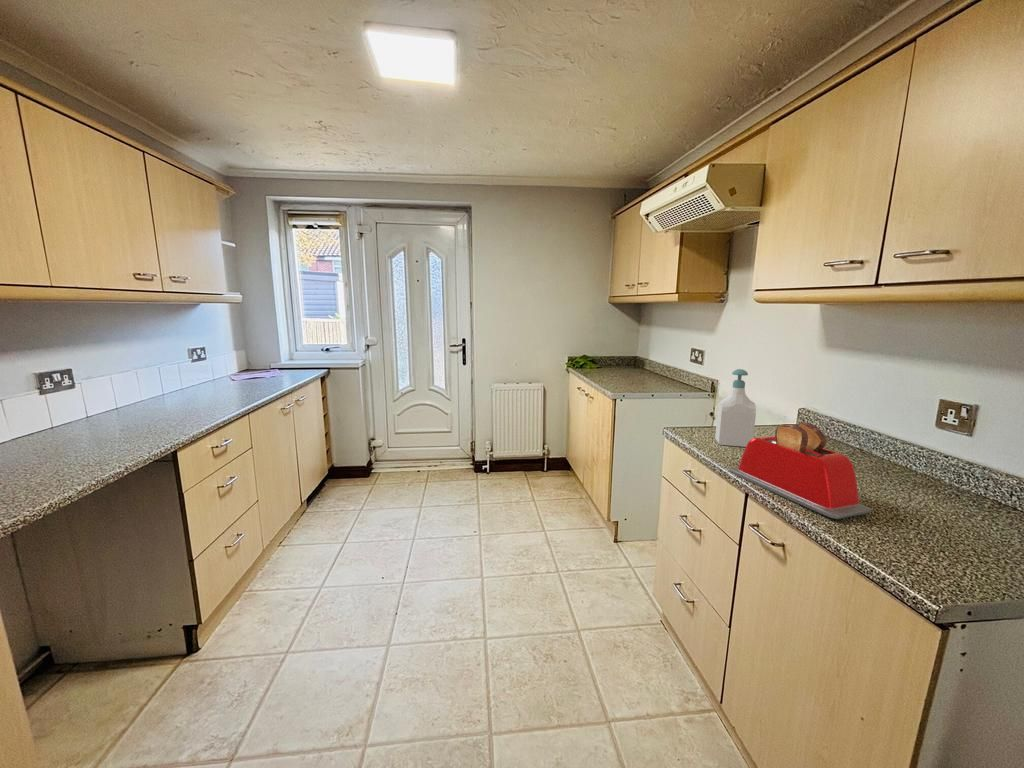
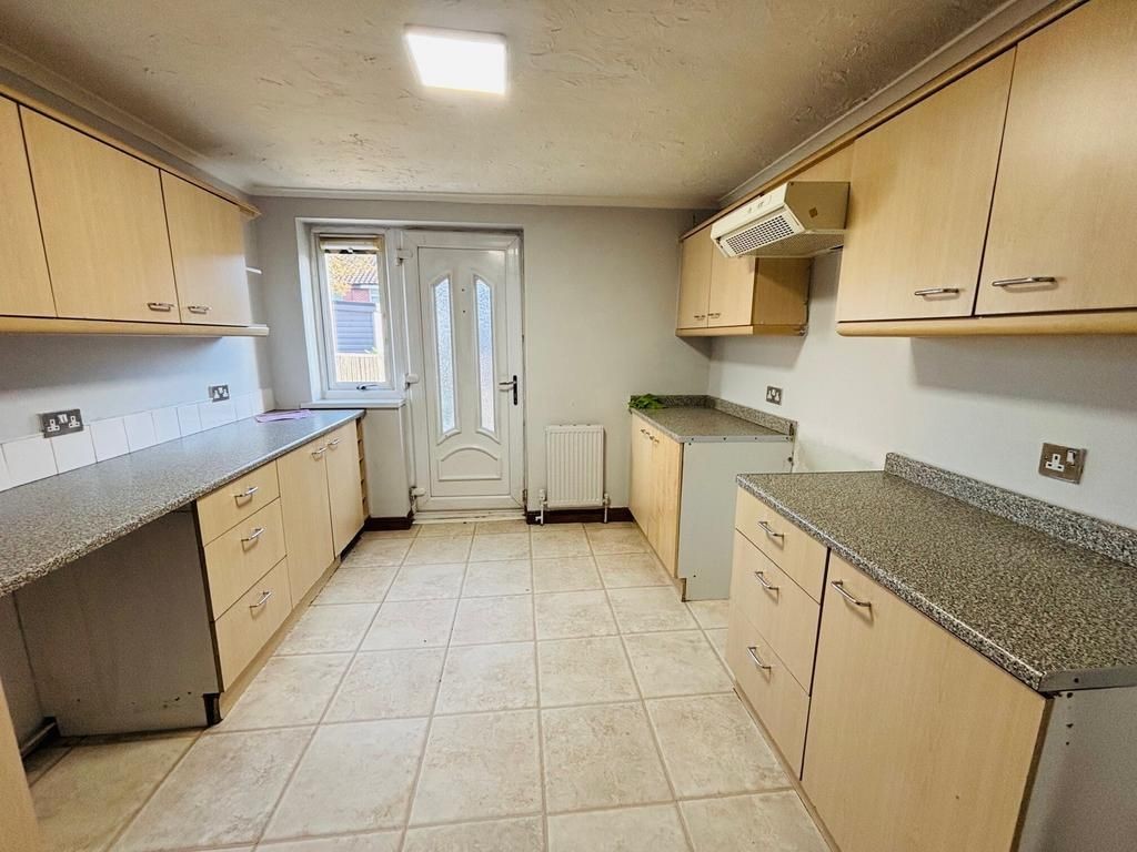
- soap bottle [714,368,757,448]
- toaster [728,421,872,520]
